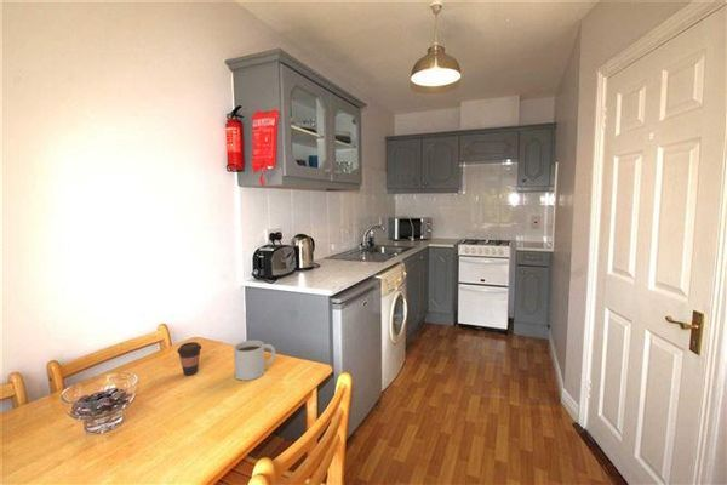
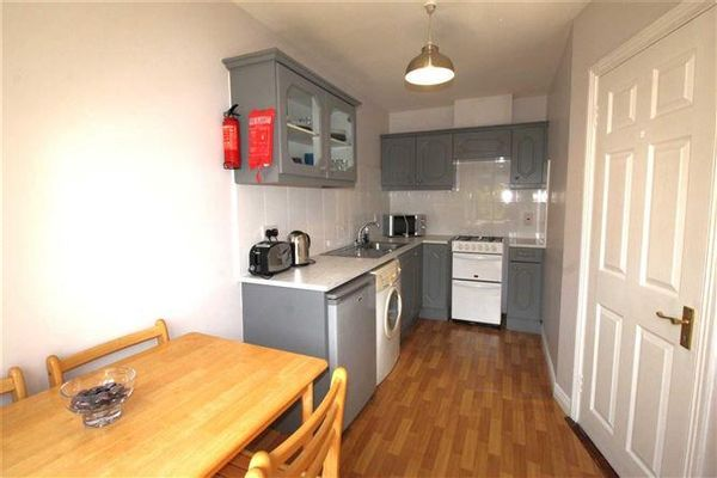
- mug [233,340,276,382]
- coffee cup [176,341,202,376]
